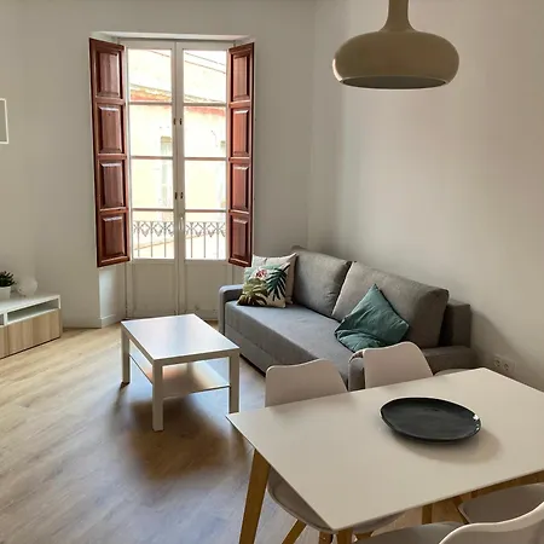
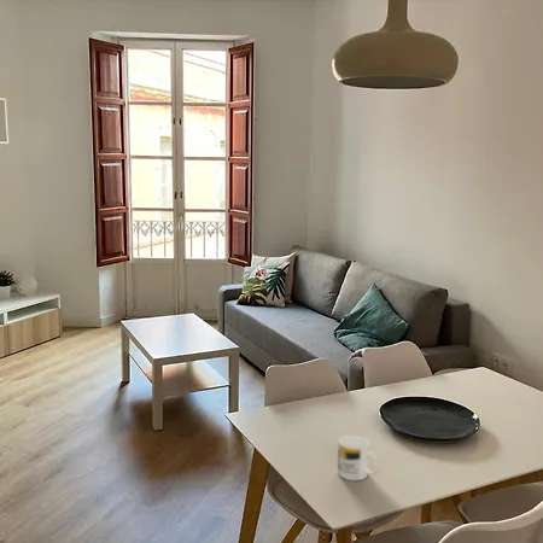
+ mug [337,434,380,481]
